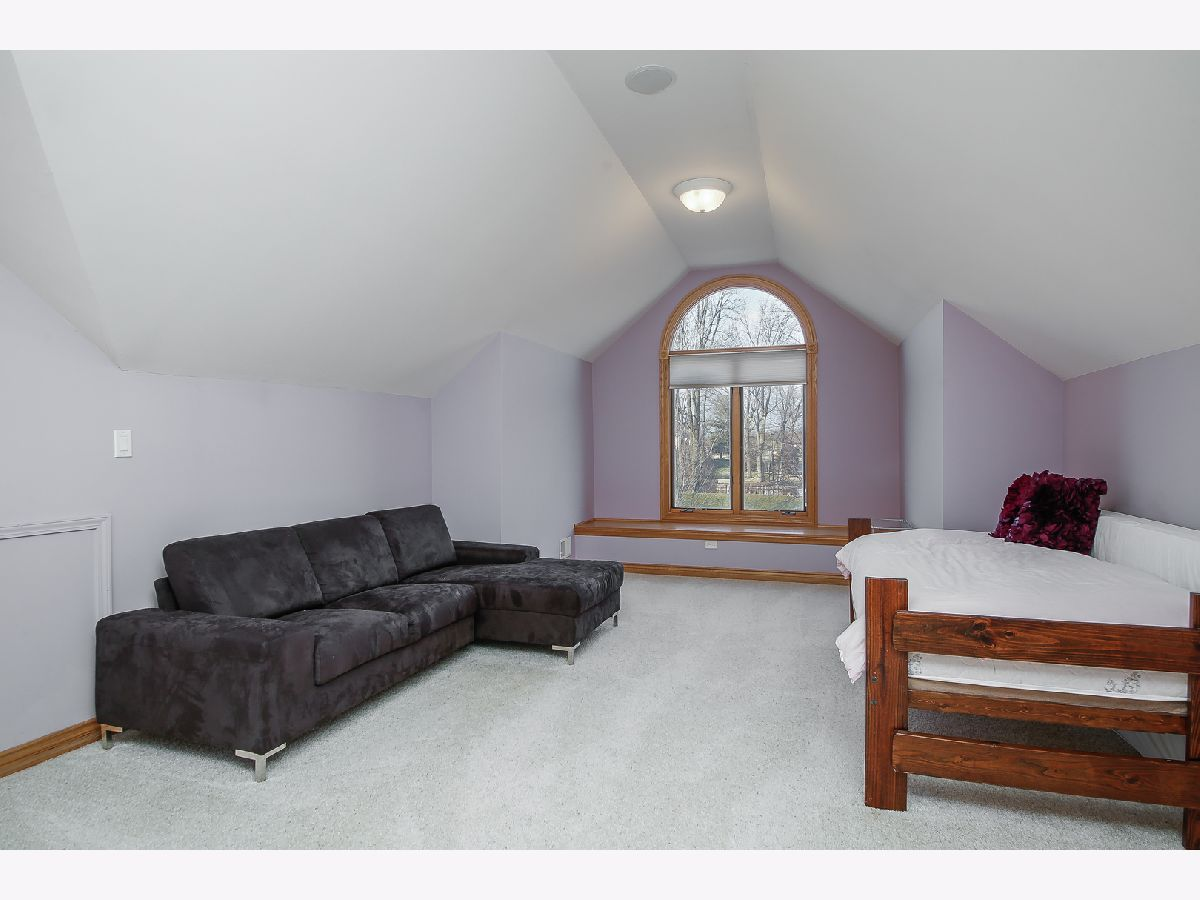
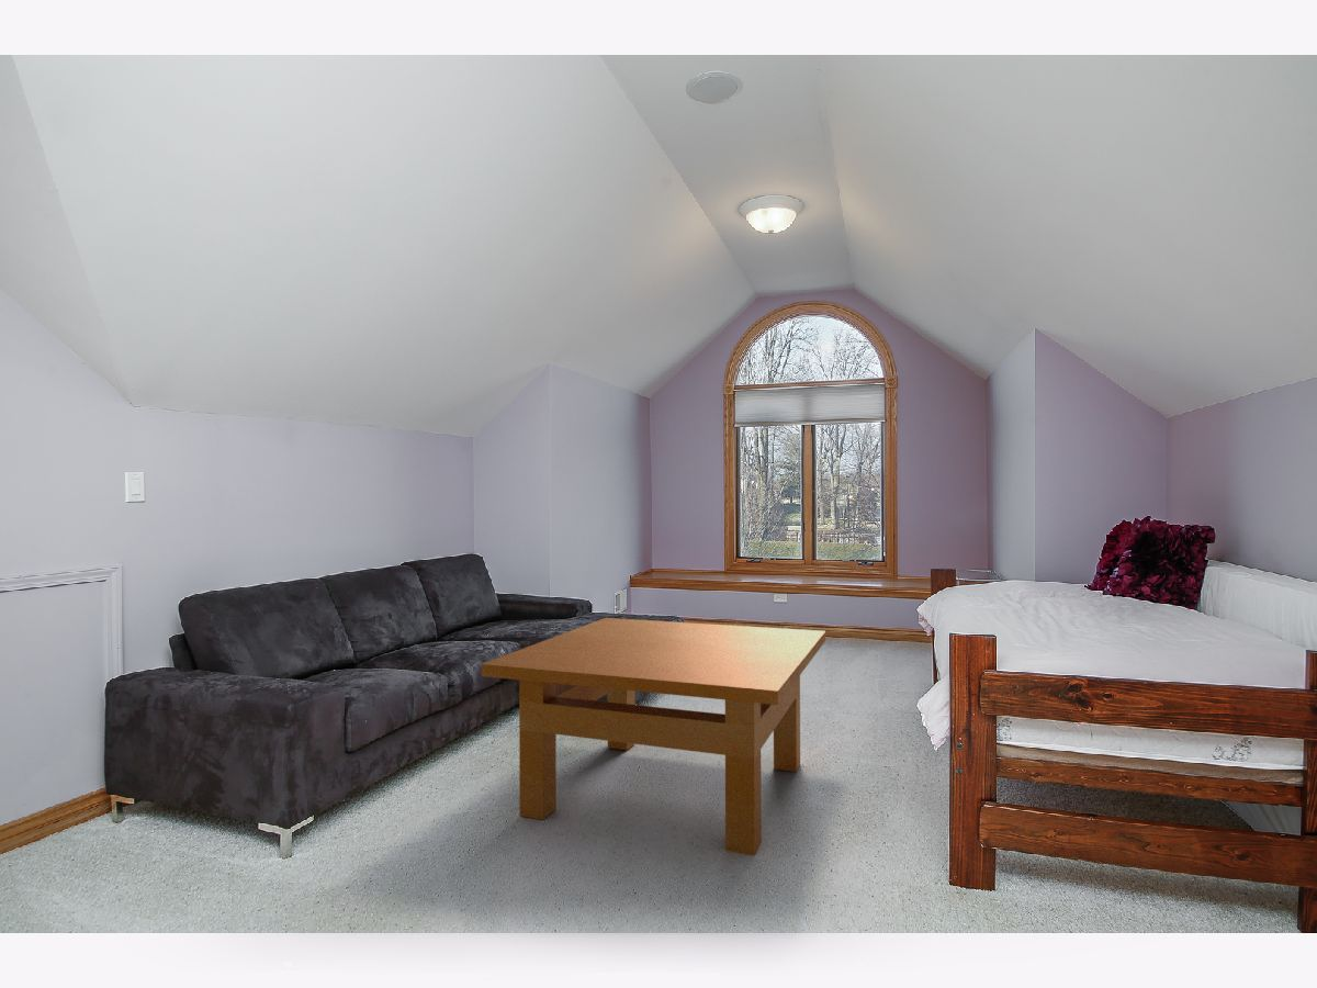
+ table [481,617,826,856]
